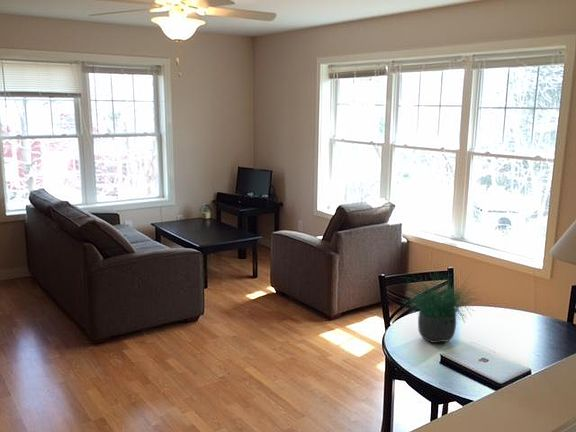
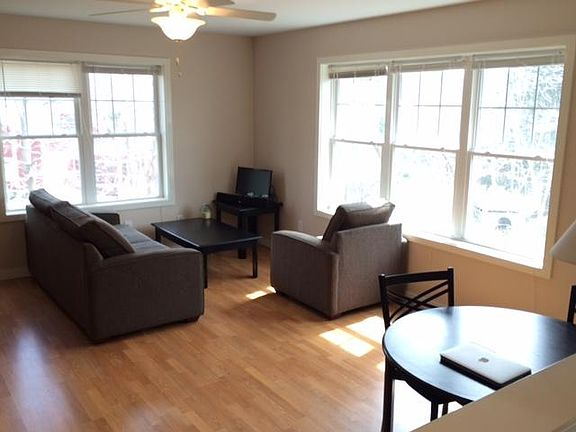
- potted plant [401,259,484,344]
